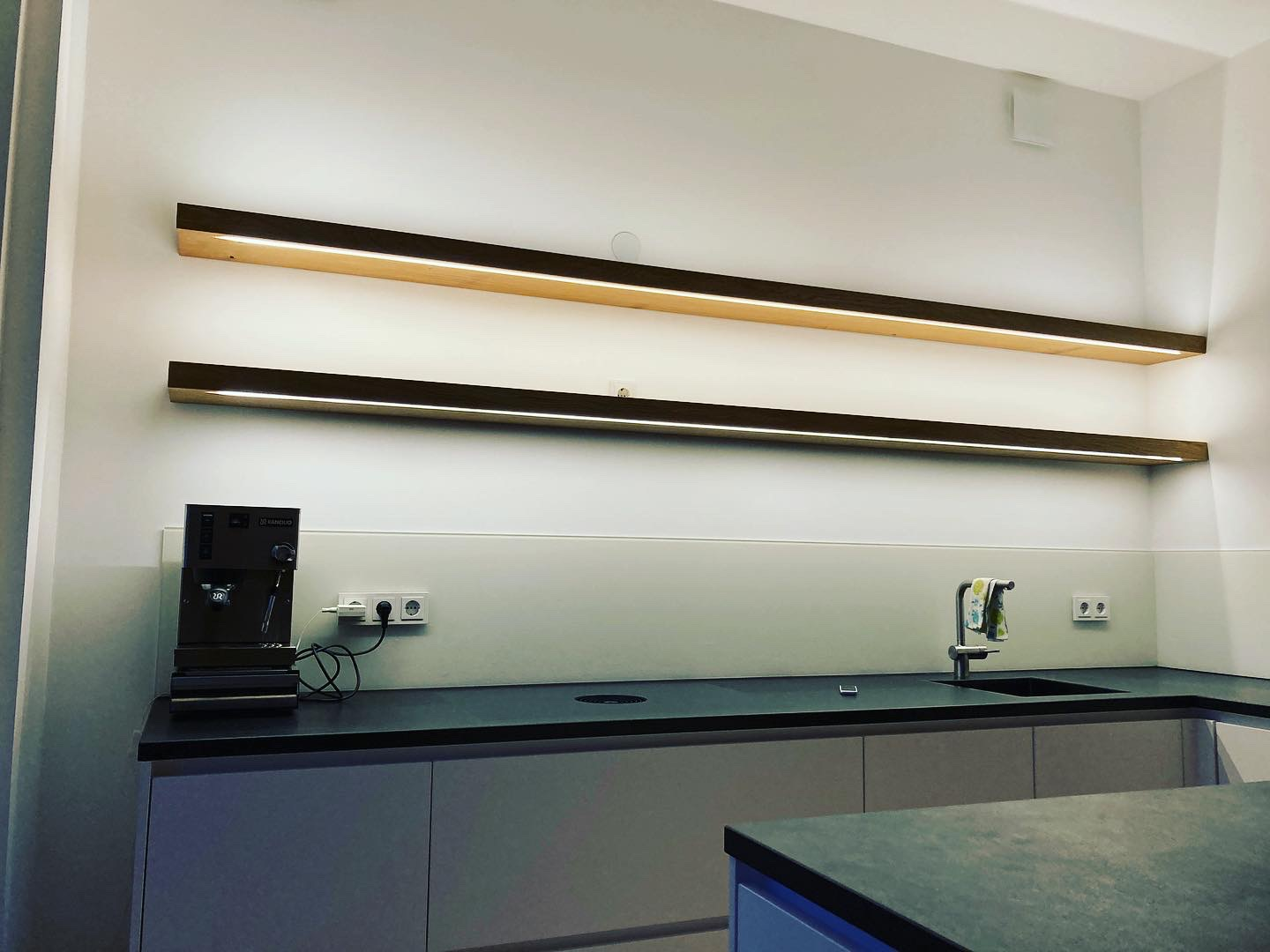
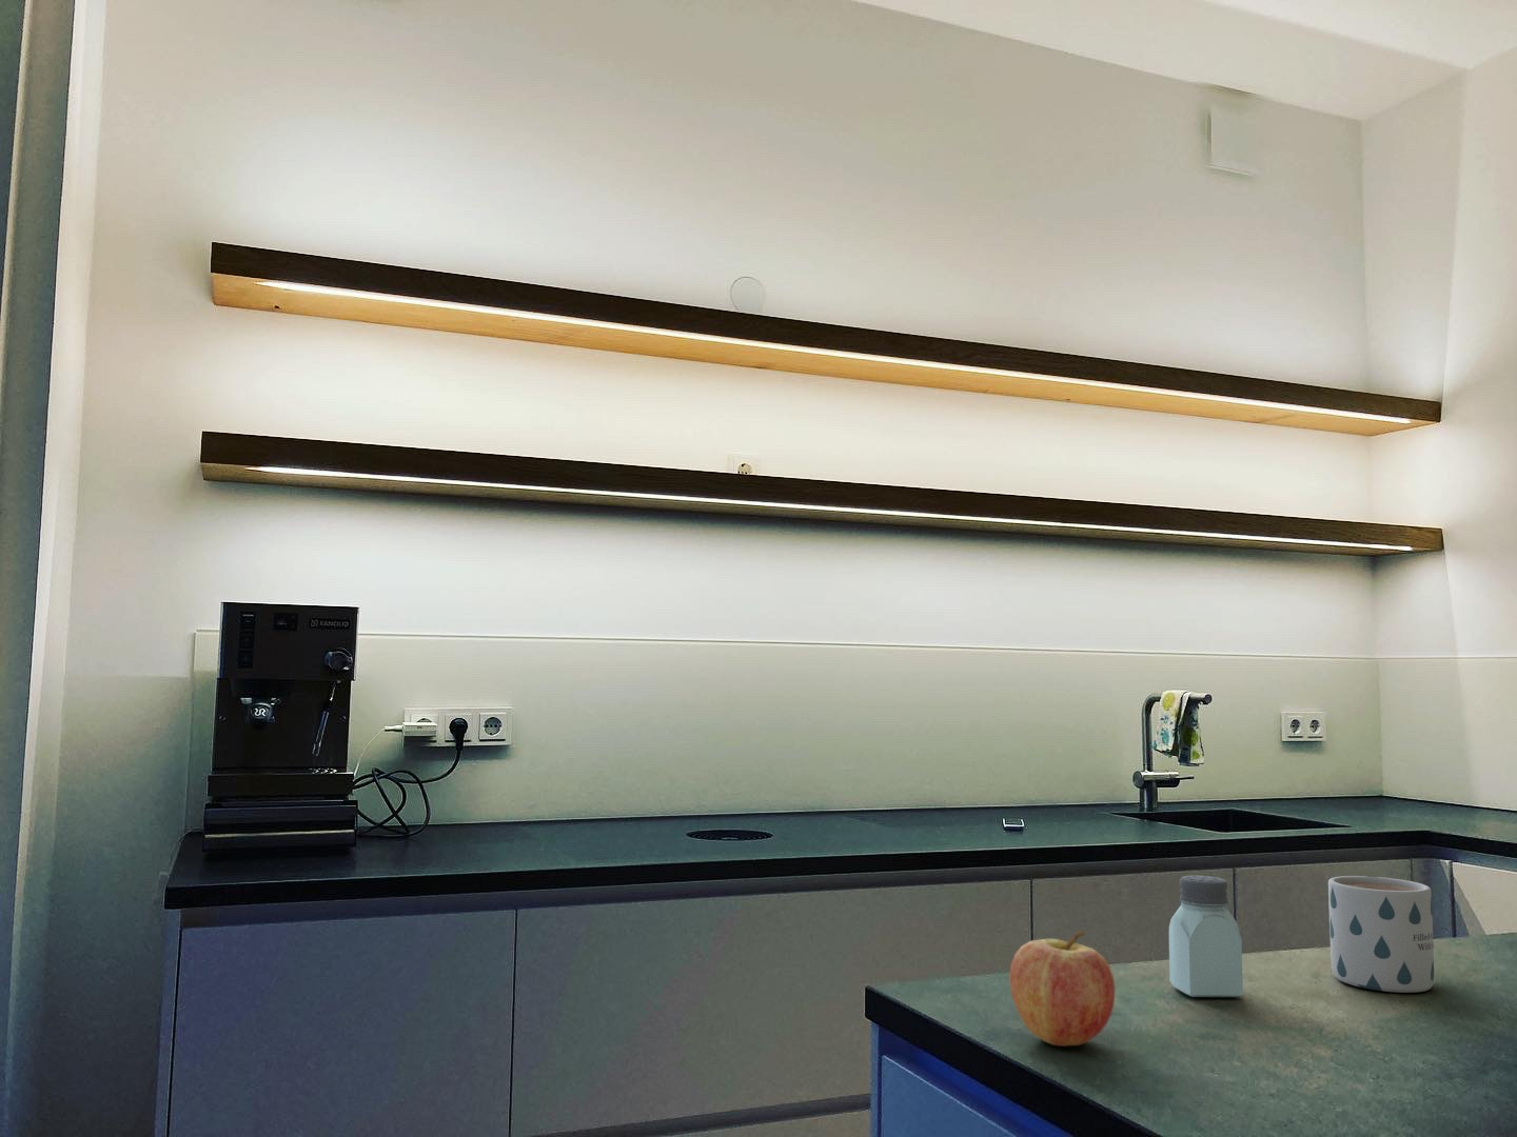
+ mug [1327,875,1435,994]
+ fruit [1008,929,1116,1047]
+ saltshaker [1168,875,1245,998]
